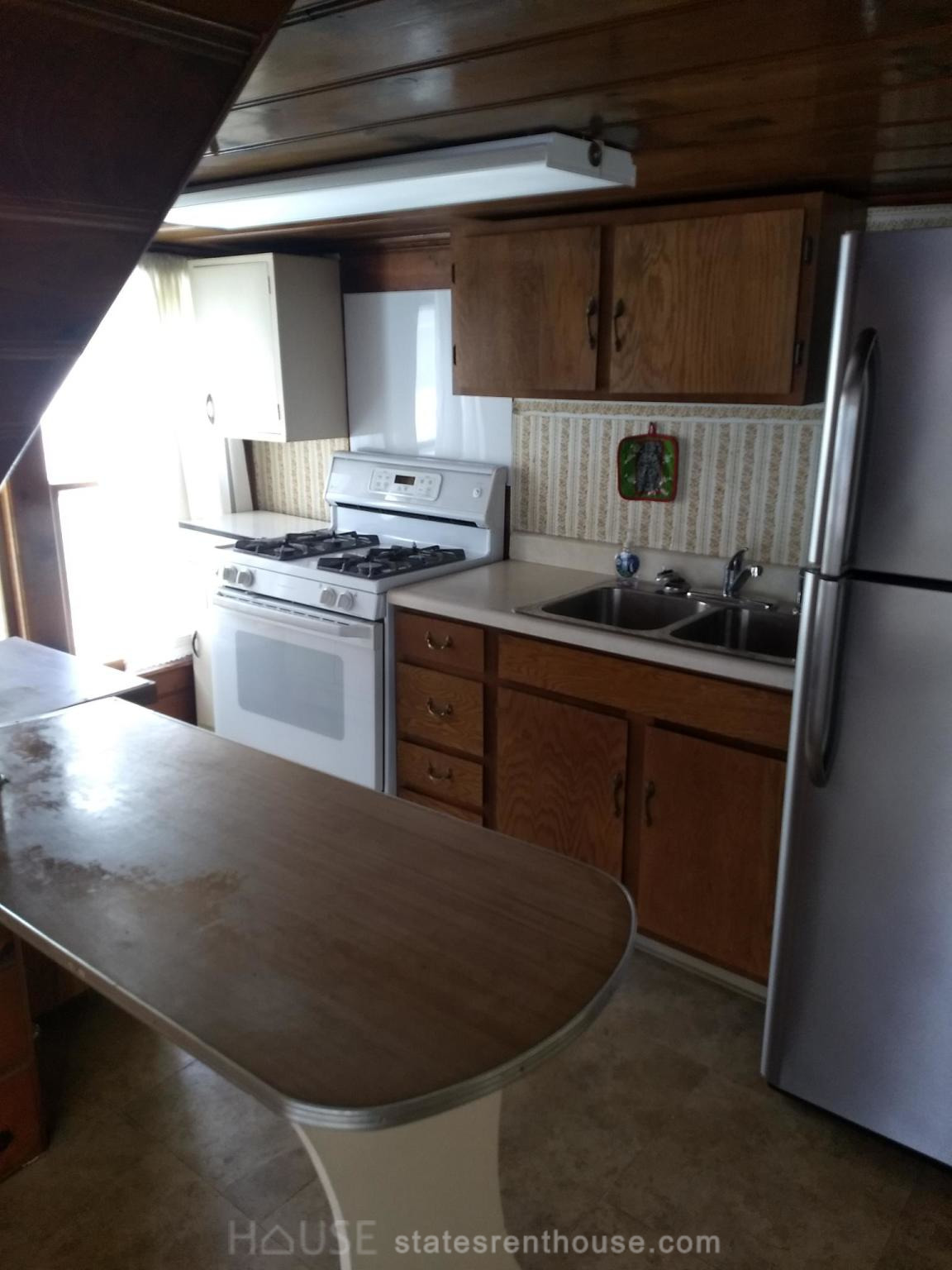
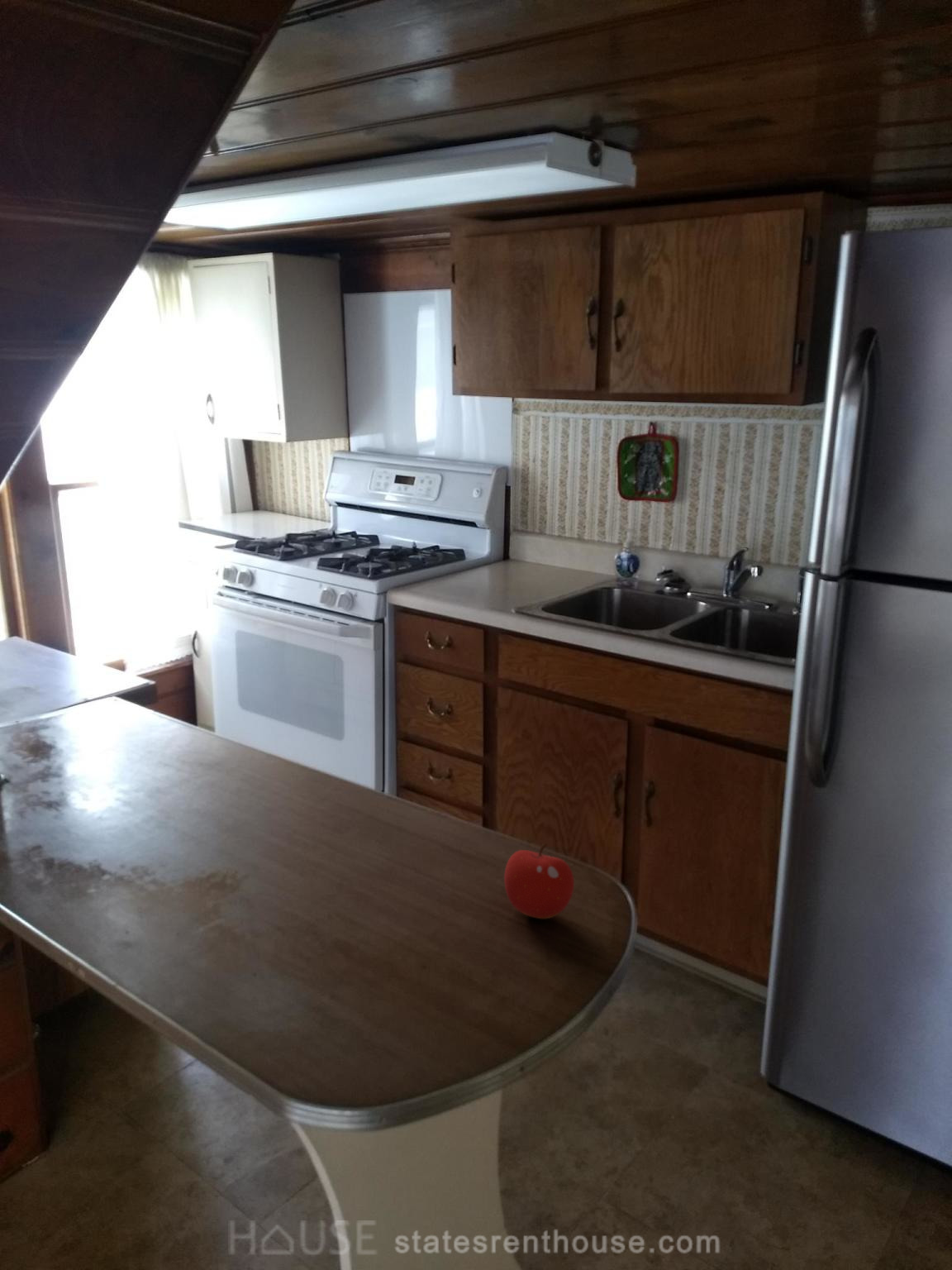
+ fruit [503,843,575,919]
